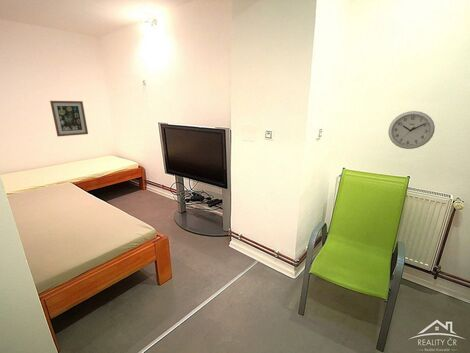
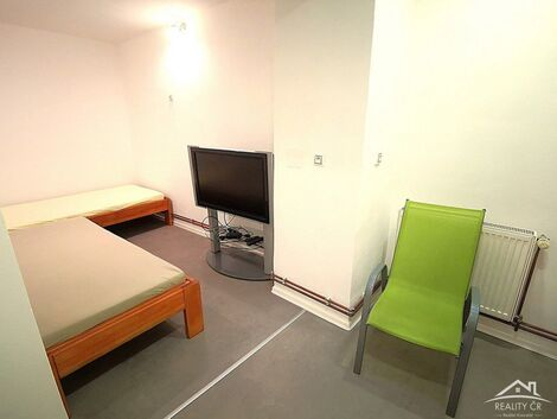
- wall art [49,100,89,137]
- wall clock [388,110,436,150]
